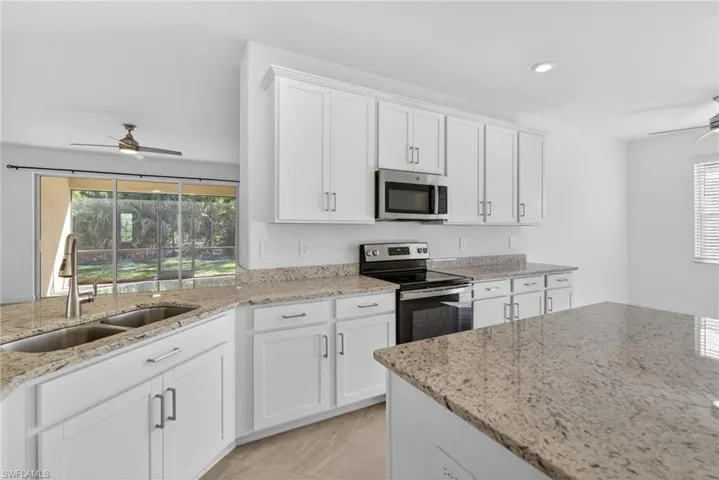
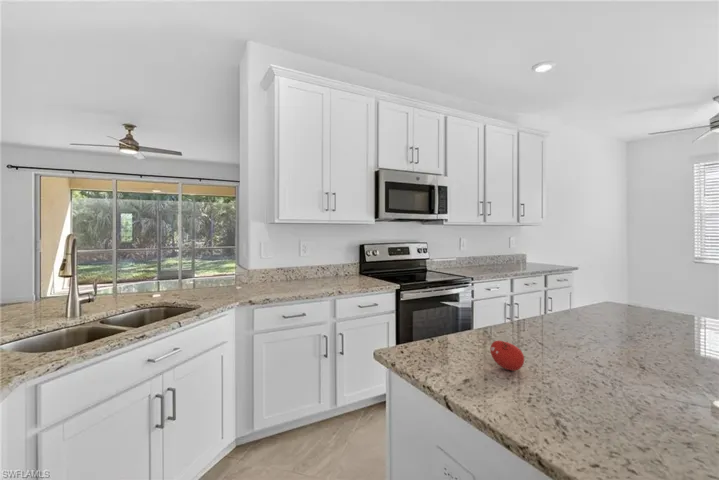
+ fruit [489,340,525,371]
